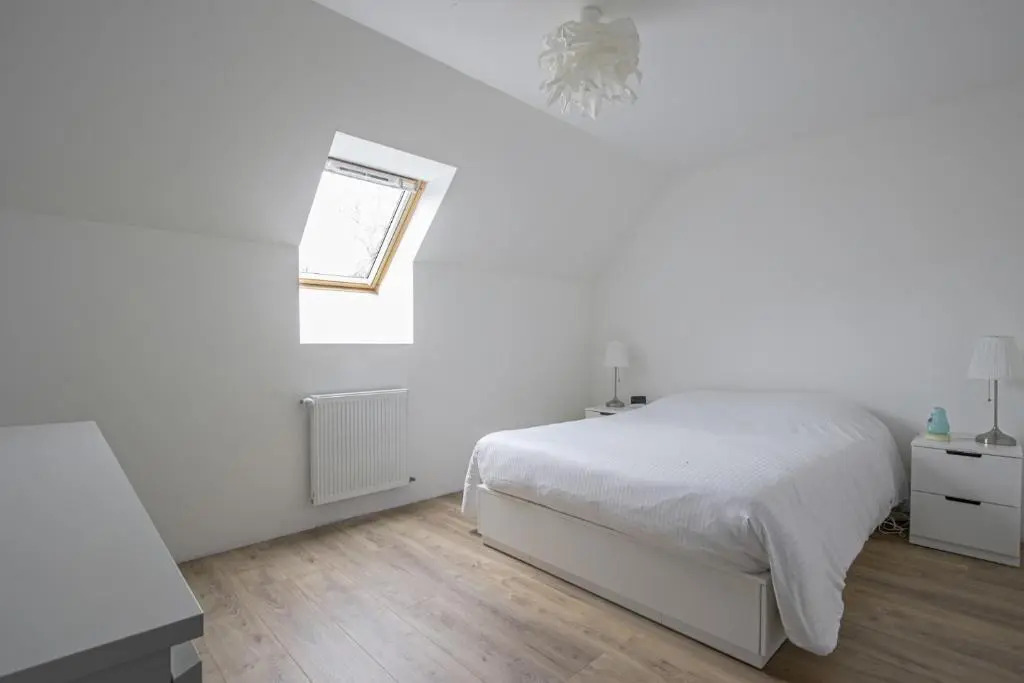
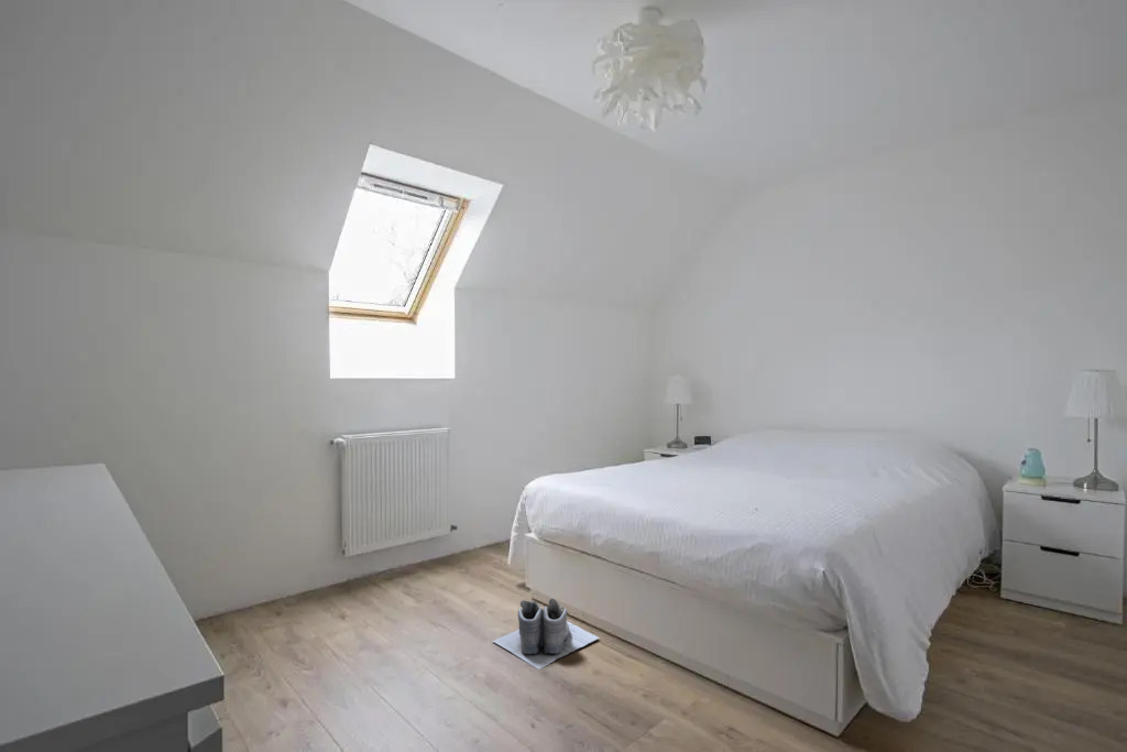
+ boots [491,598,601,671]
